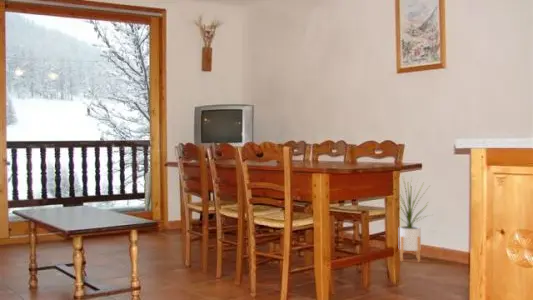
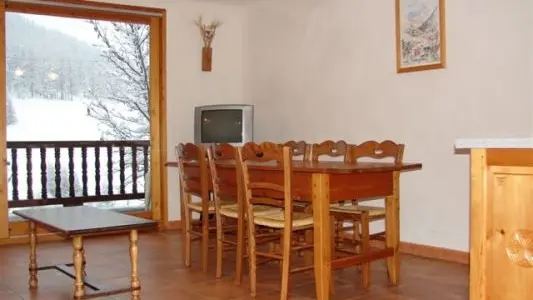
- house plant [399,174,435,263]
